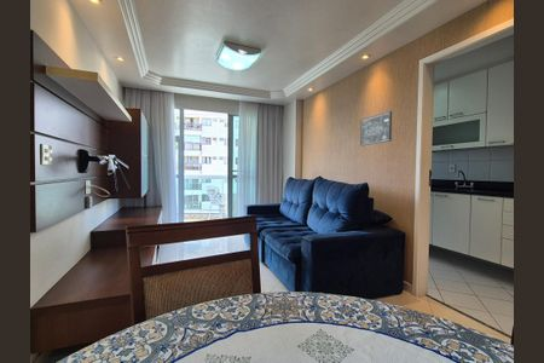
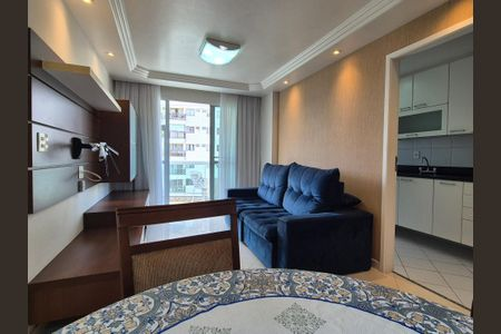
- wall art [359,110,393,148]
